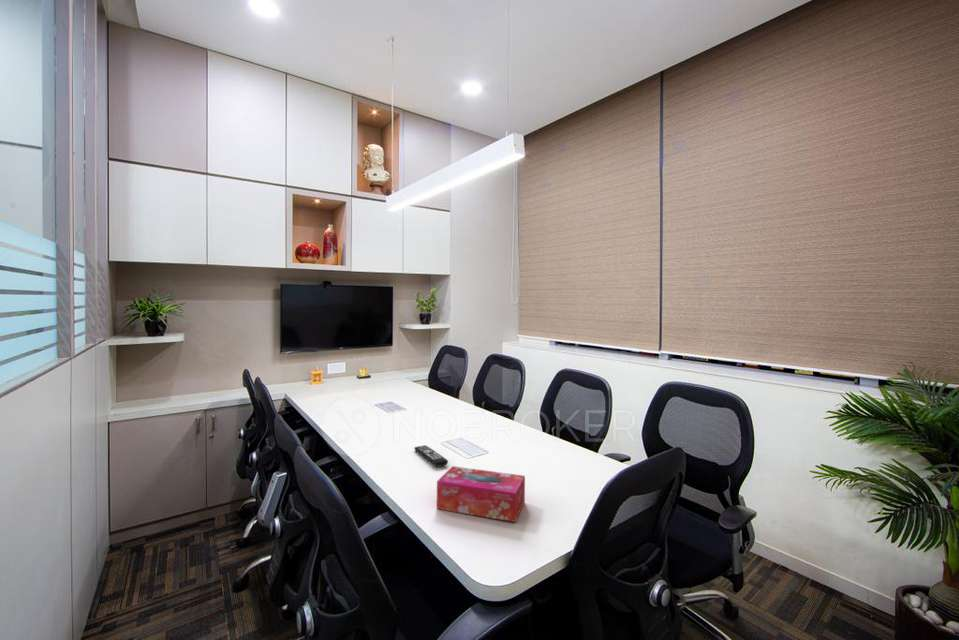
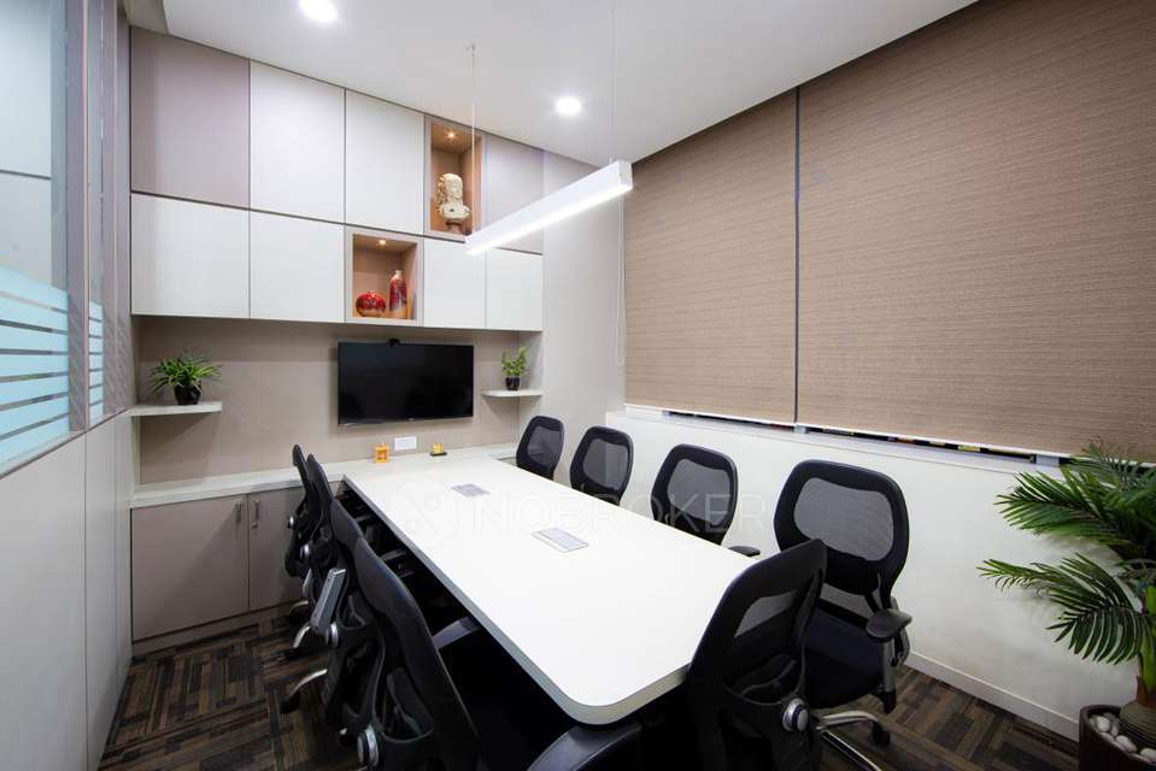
- remote control [413,444,449,468]
- tissue box [436,465,526,523]
